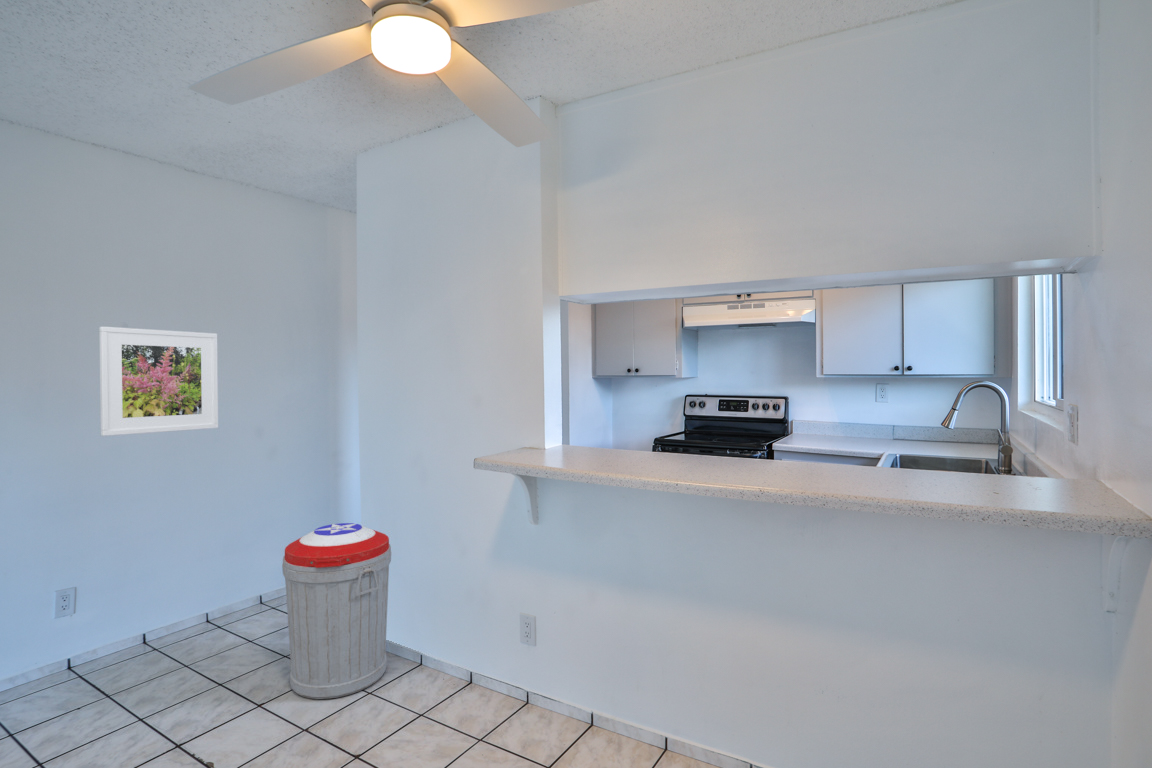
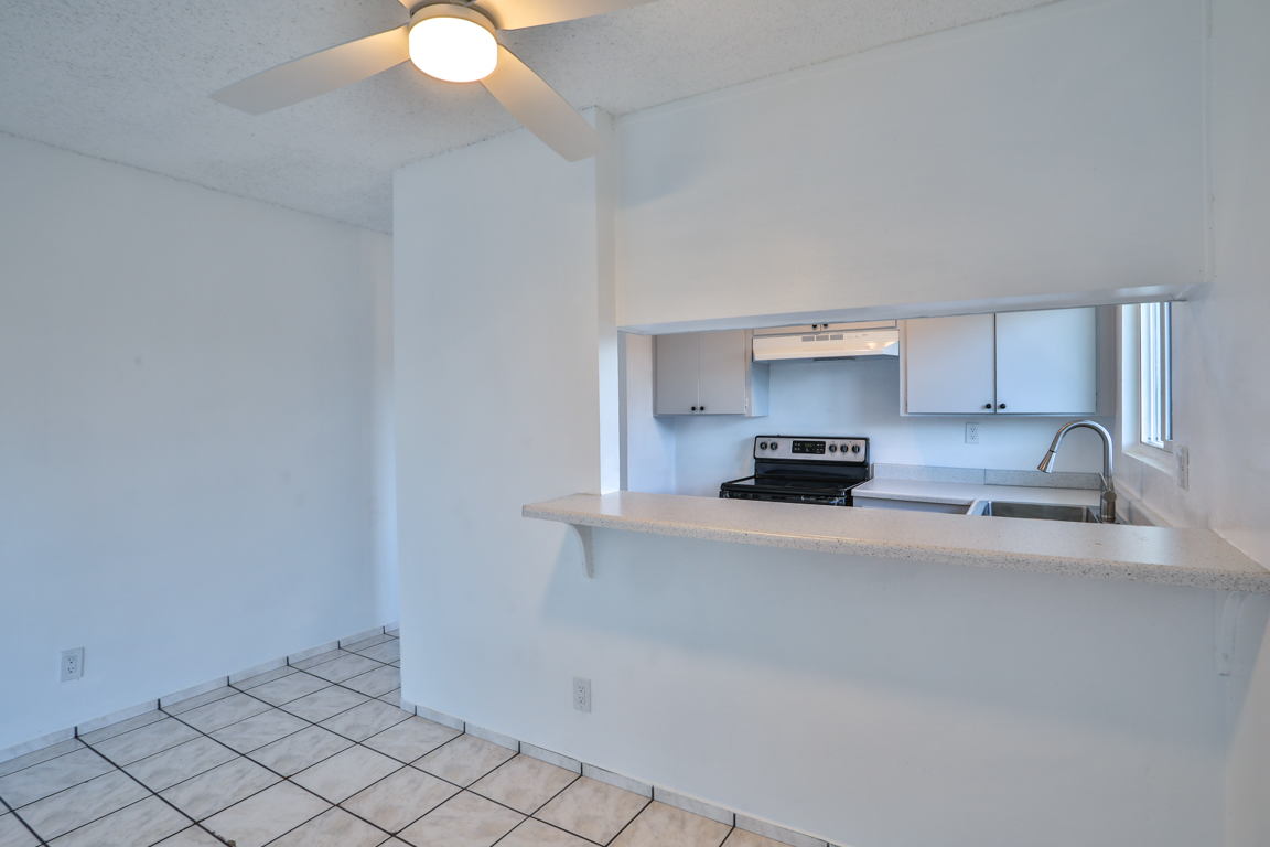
- trash can [281,522,392,700]
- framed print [98,326,219,437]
